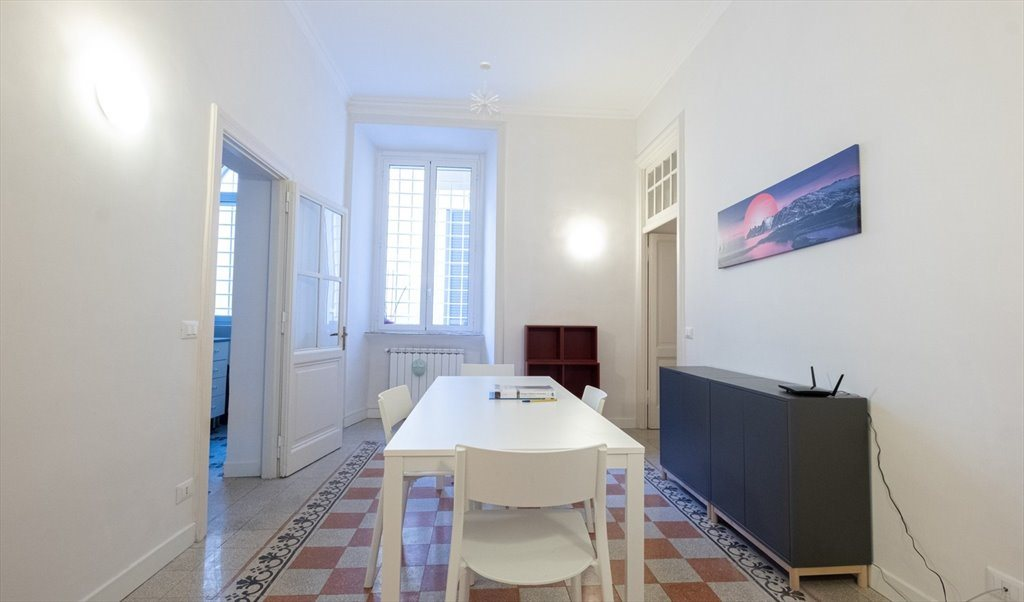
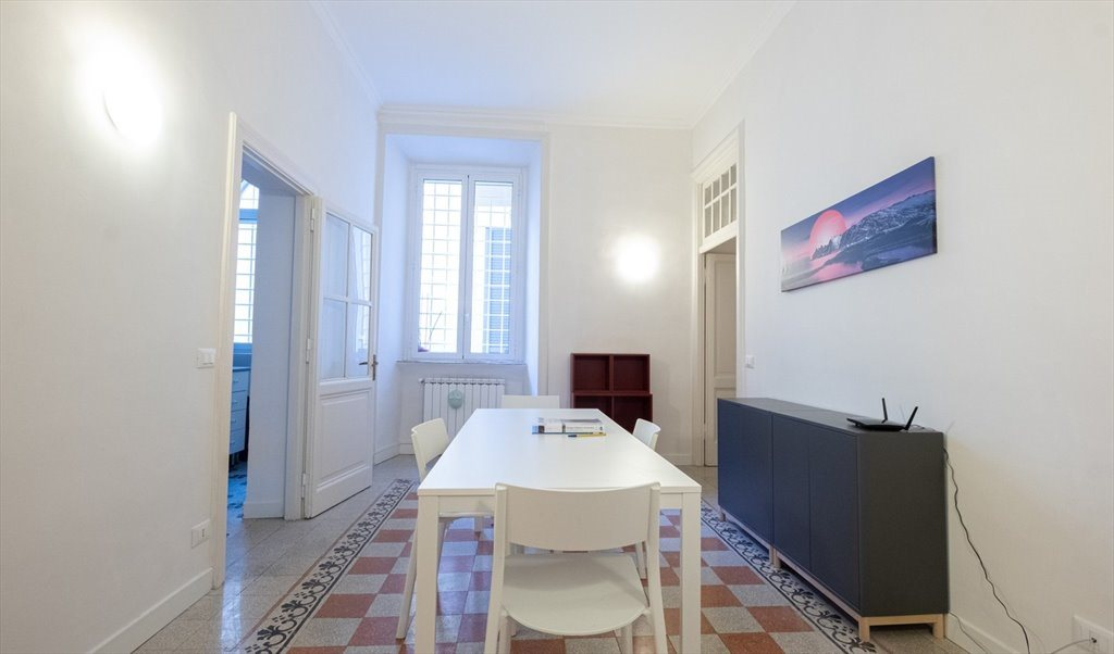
- pendant light [469,61,500,121]
